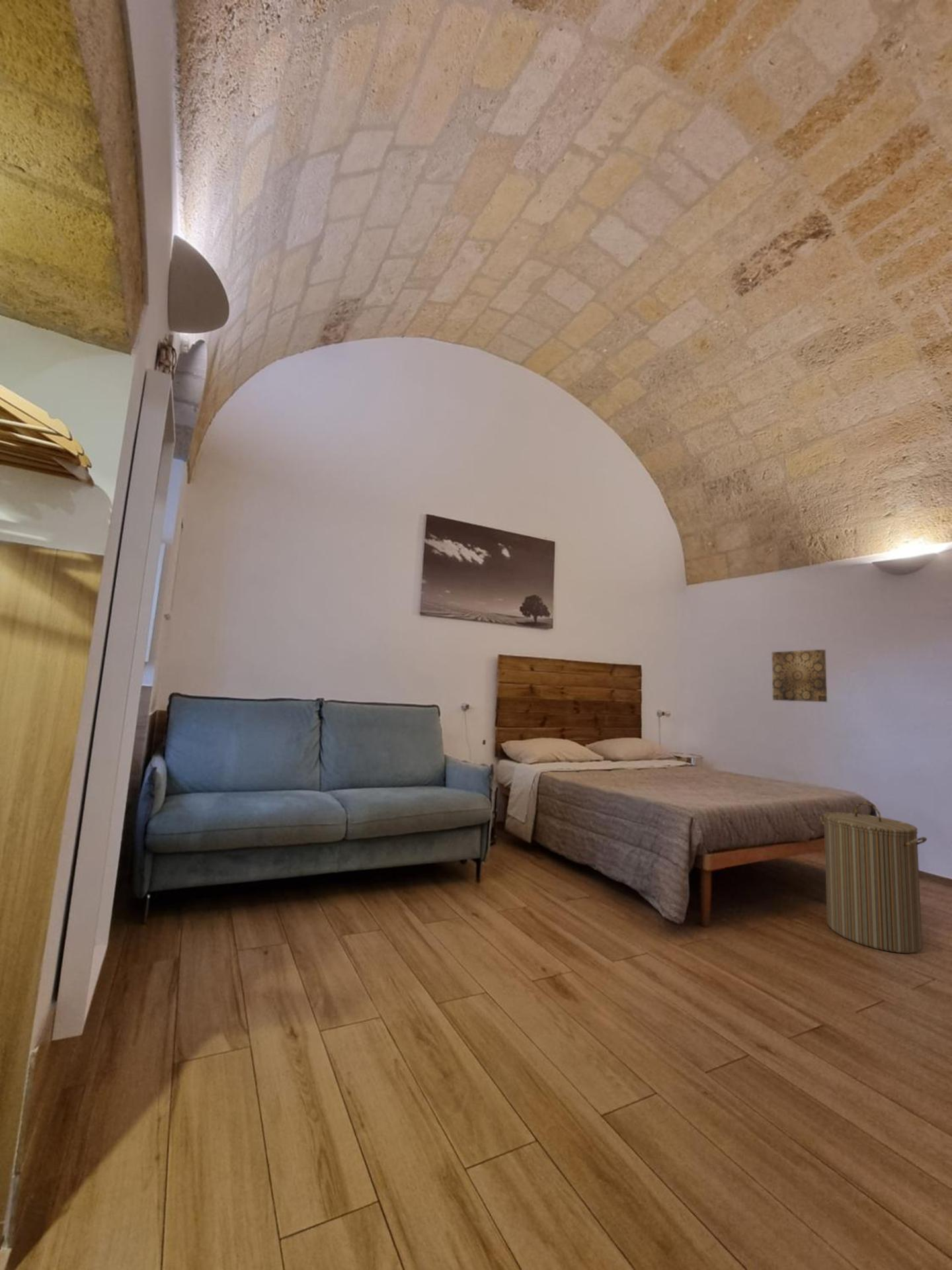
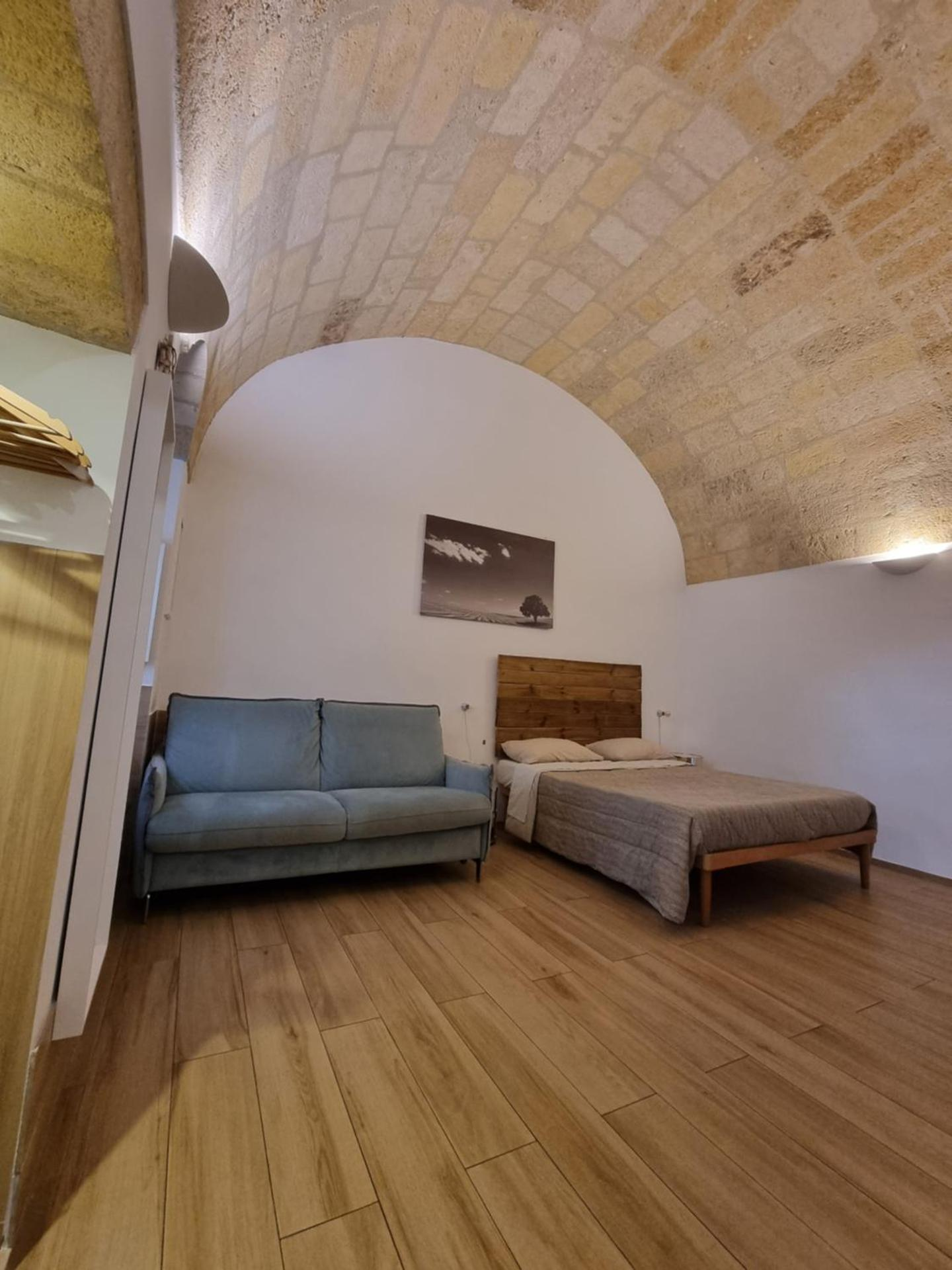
- wall art [772,649,828,702]
- laundry hamper [819,802,928,954]
